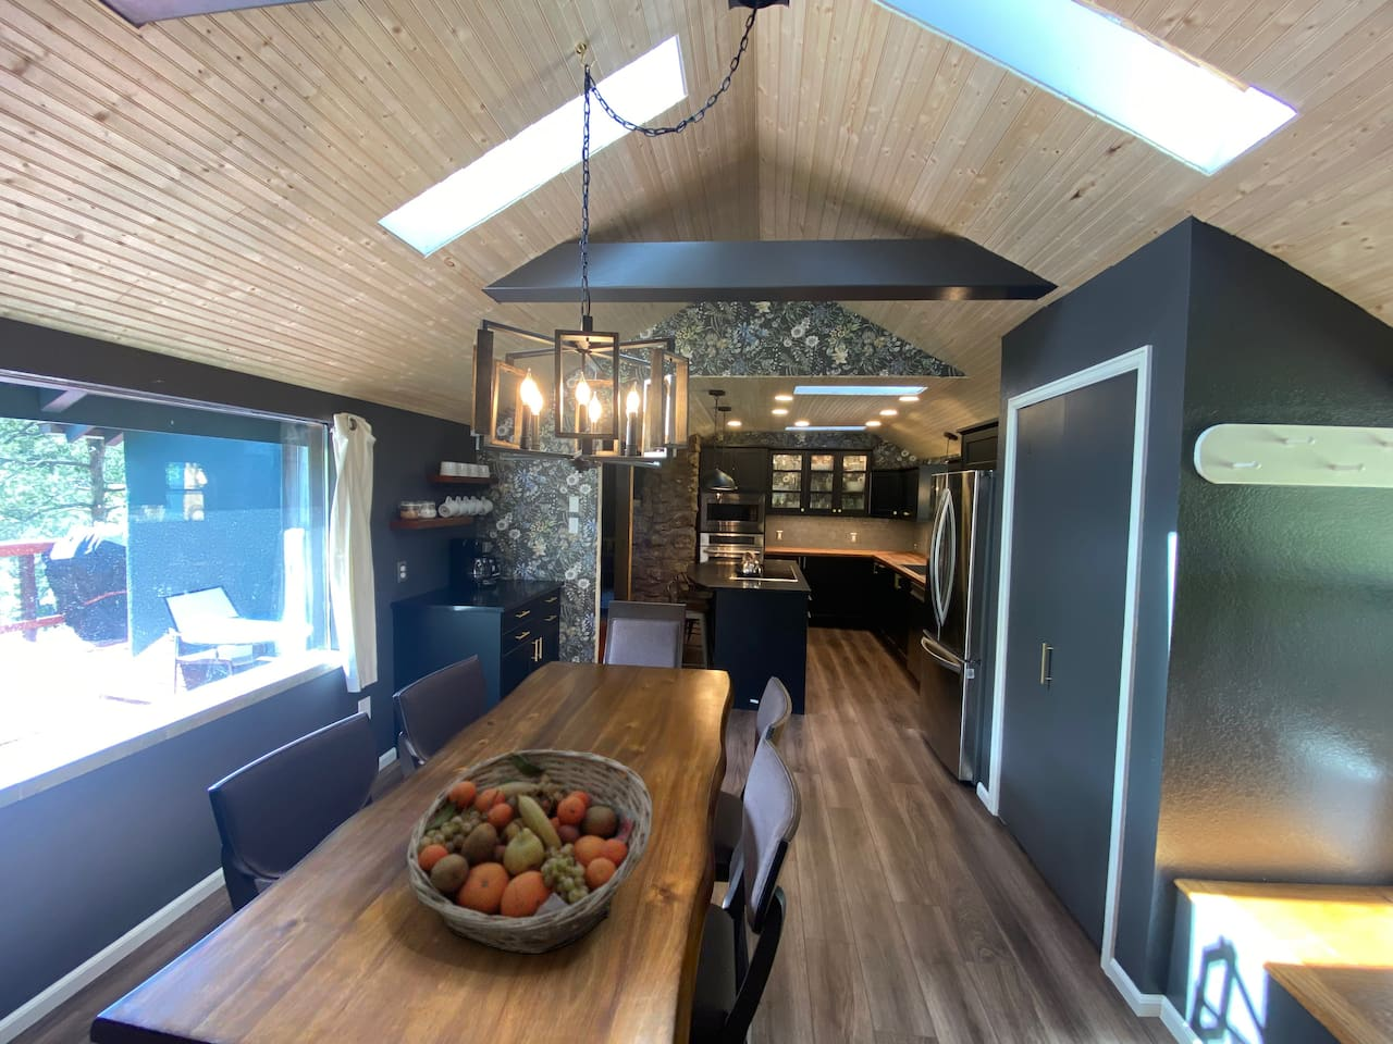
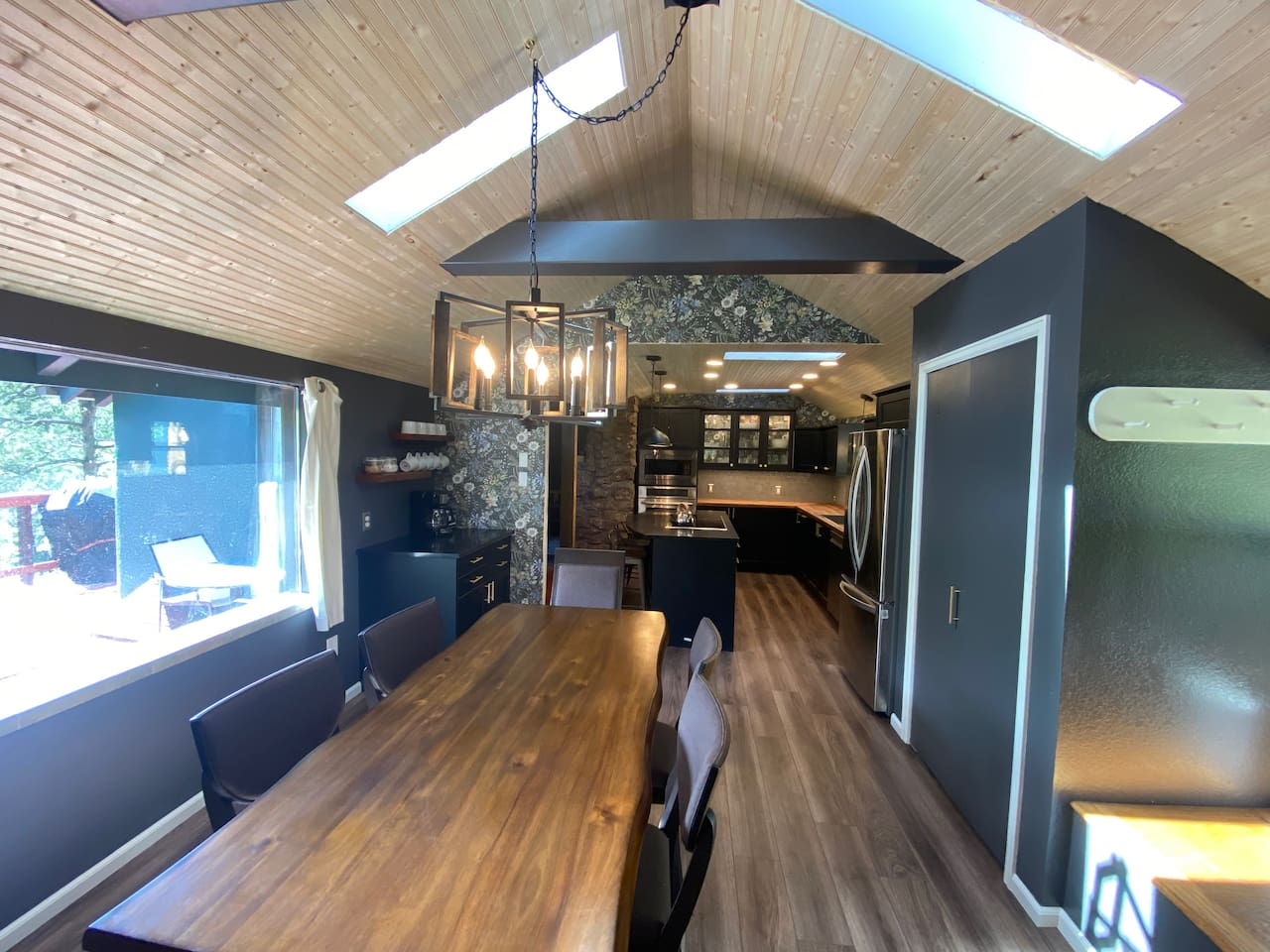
- fruit basket [405,748,654,955]
